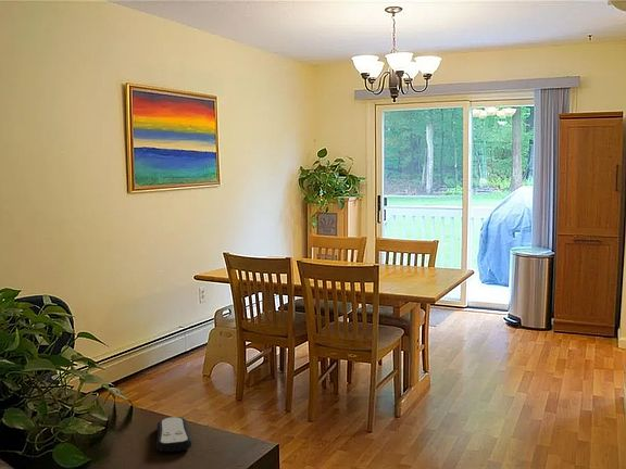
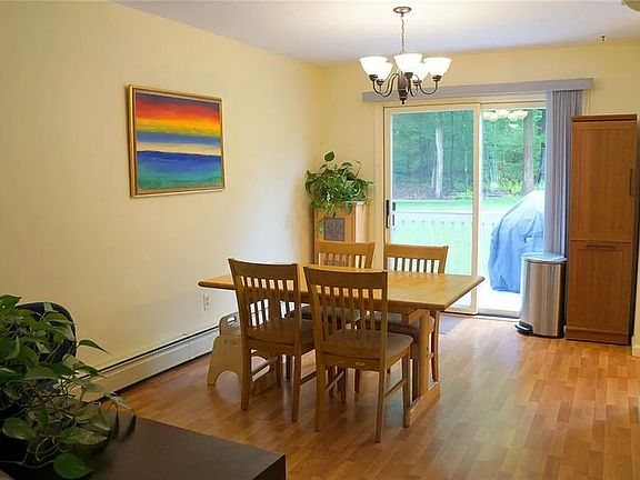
- remote control [155,416,193,454]
